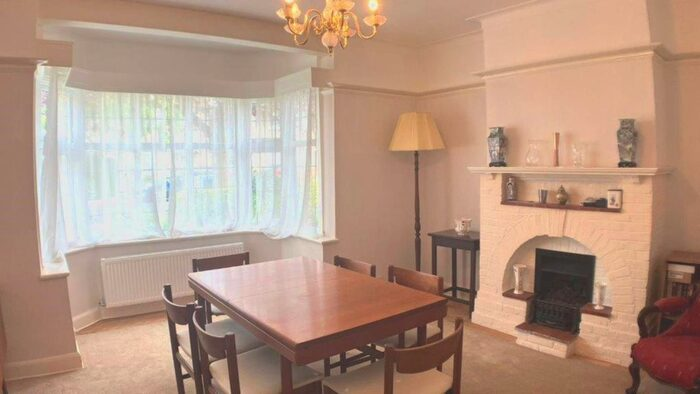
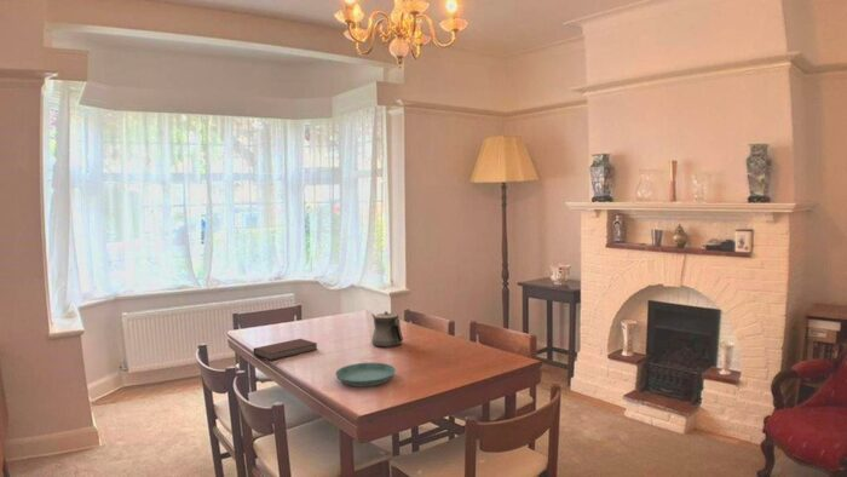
+ book [252,338,319,362]
+ saucer [334,362,397,387]
+ teapot [370,310,404,347]
